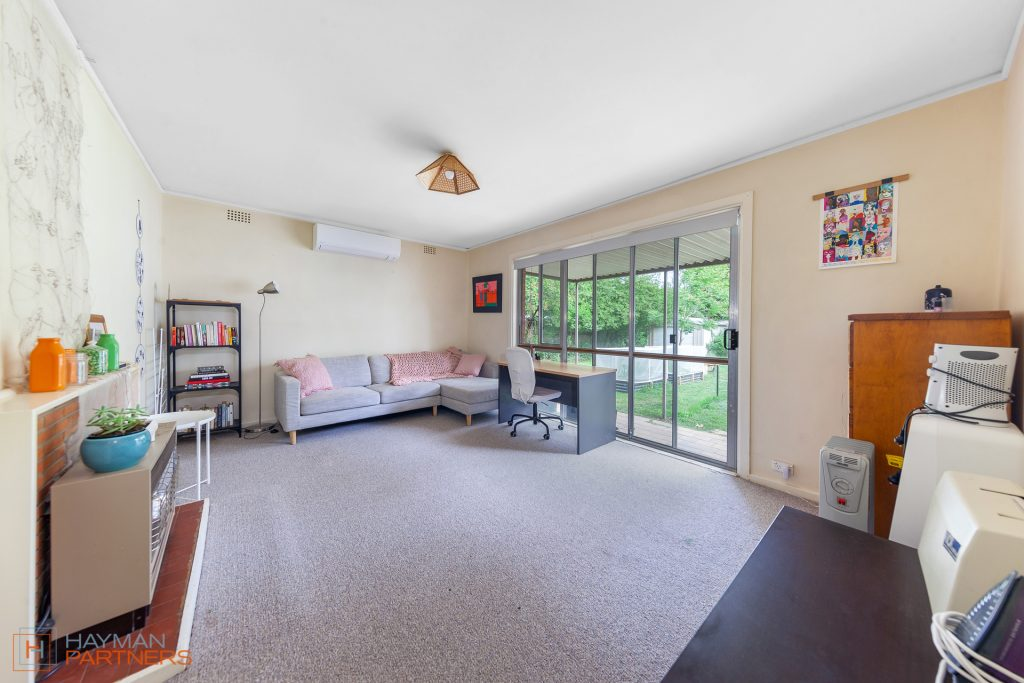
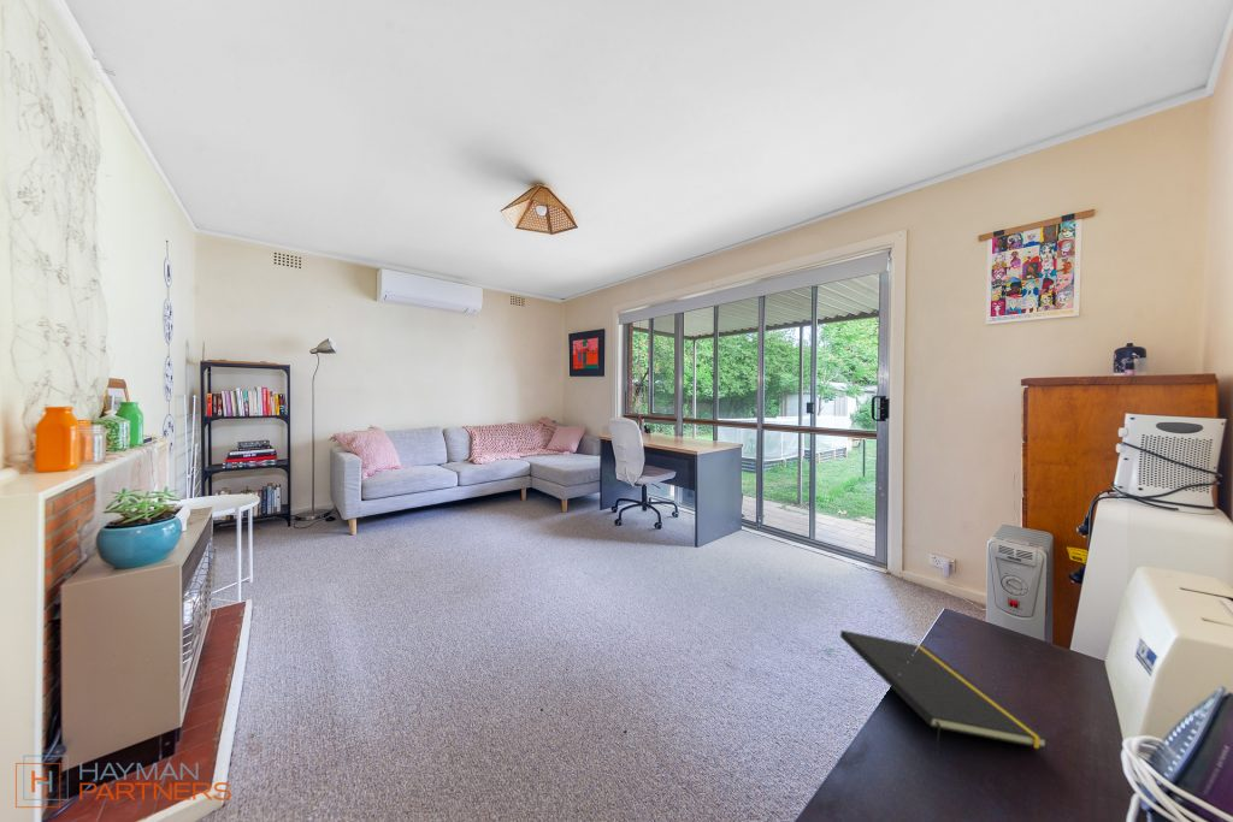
+ notepad [839,629,1050,756]
